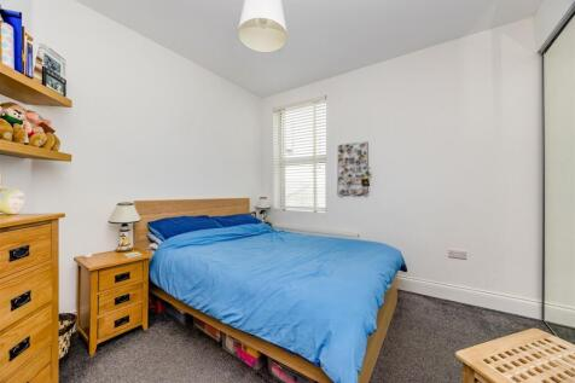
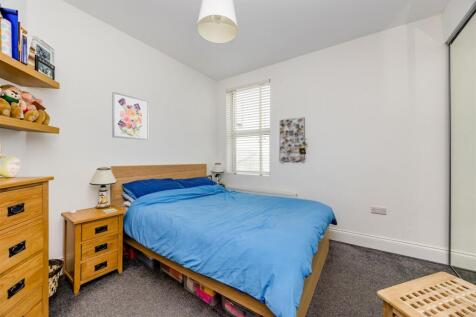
+ wall art [111,91,149,141]
